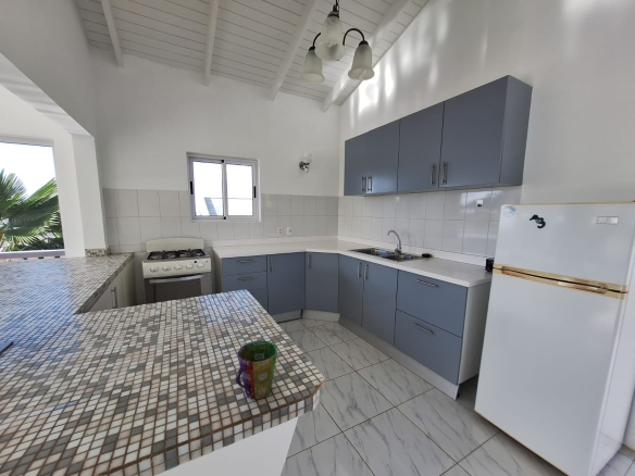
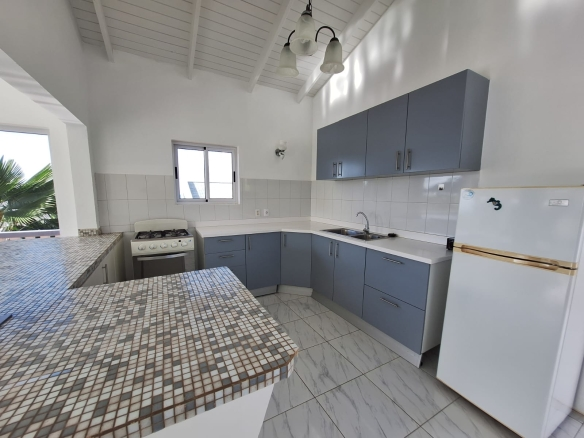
- cup [235,339,279,400]
